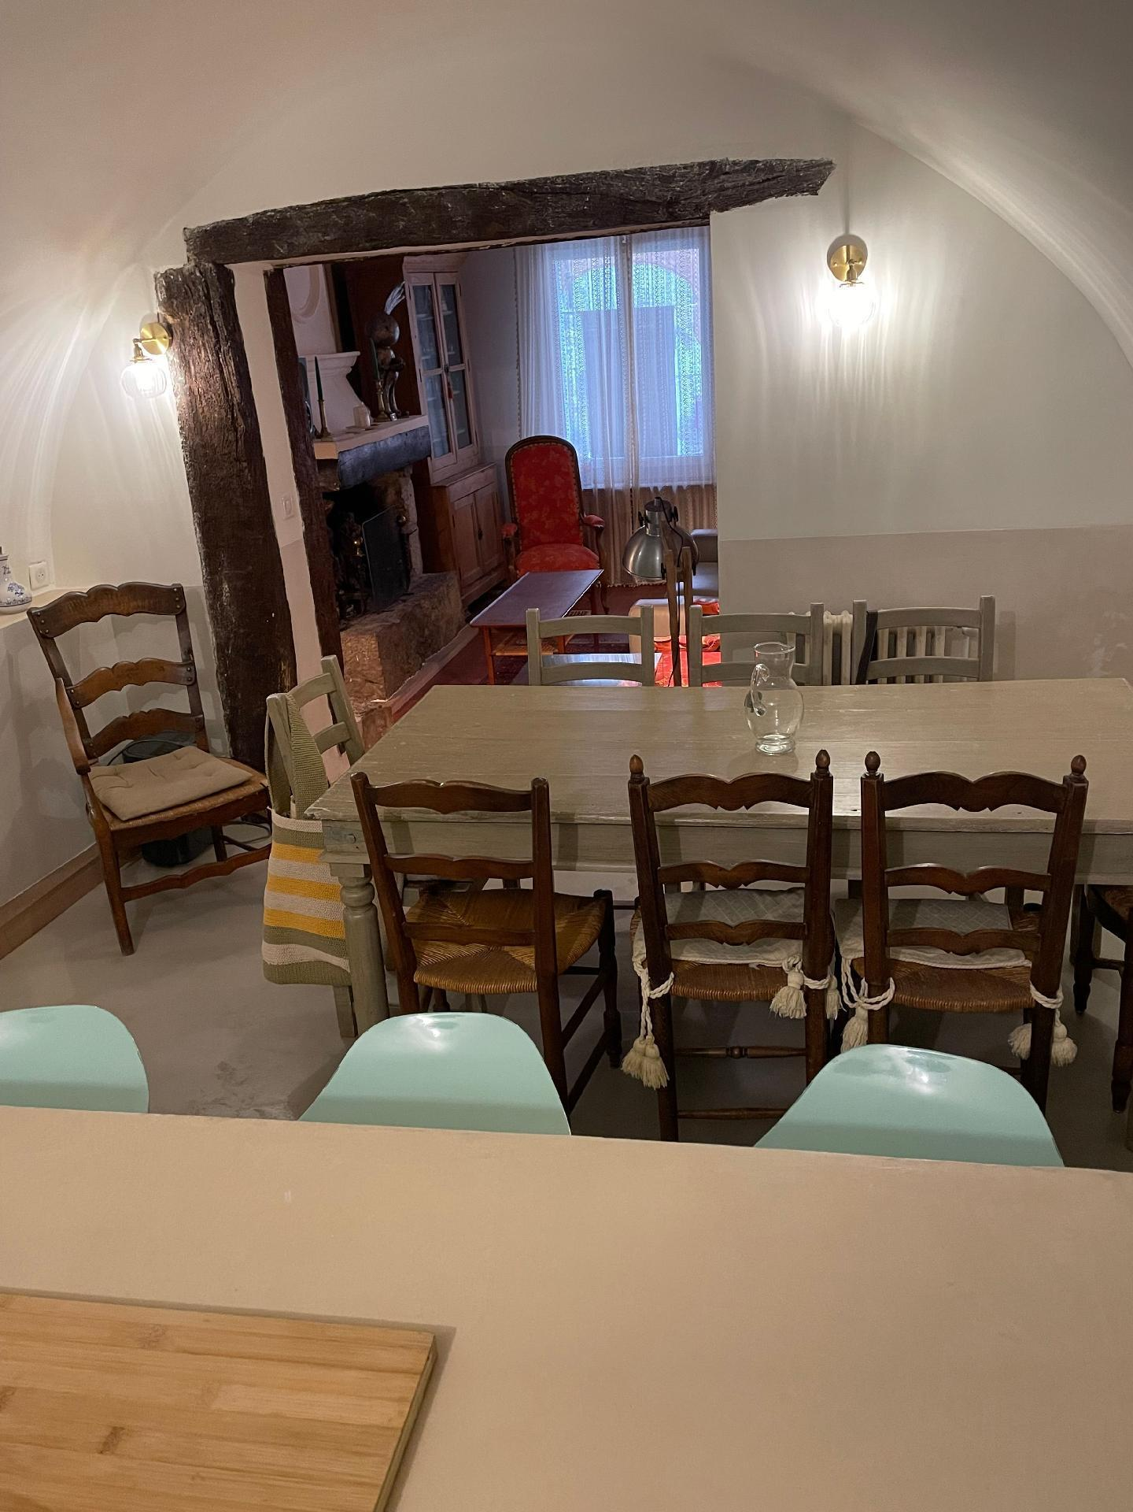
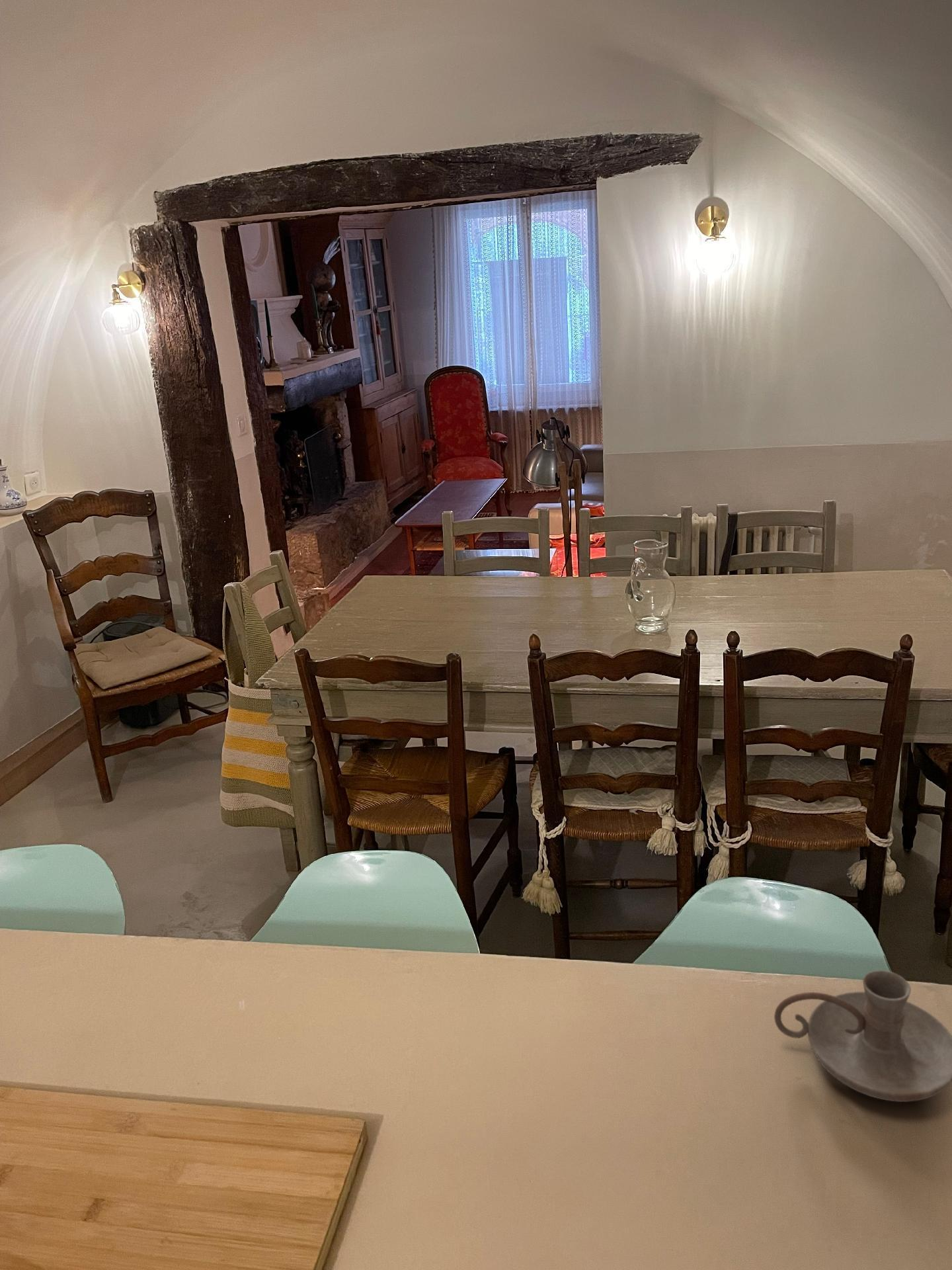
+ candle holder [773,970,952,1103]
